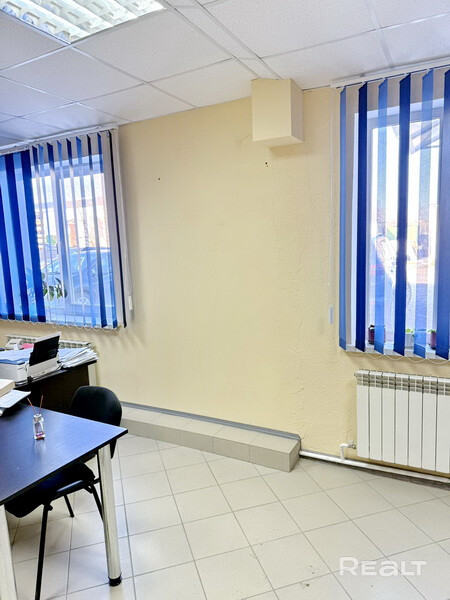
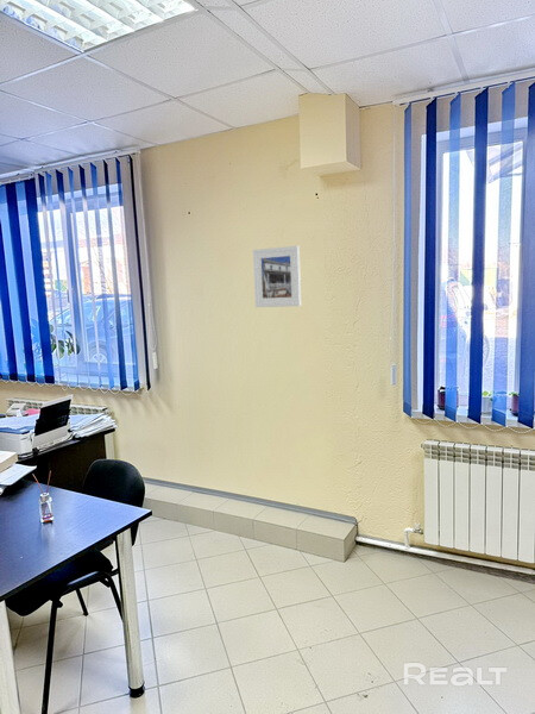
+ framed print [252,245,302,308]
